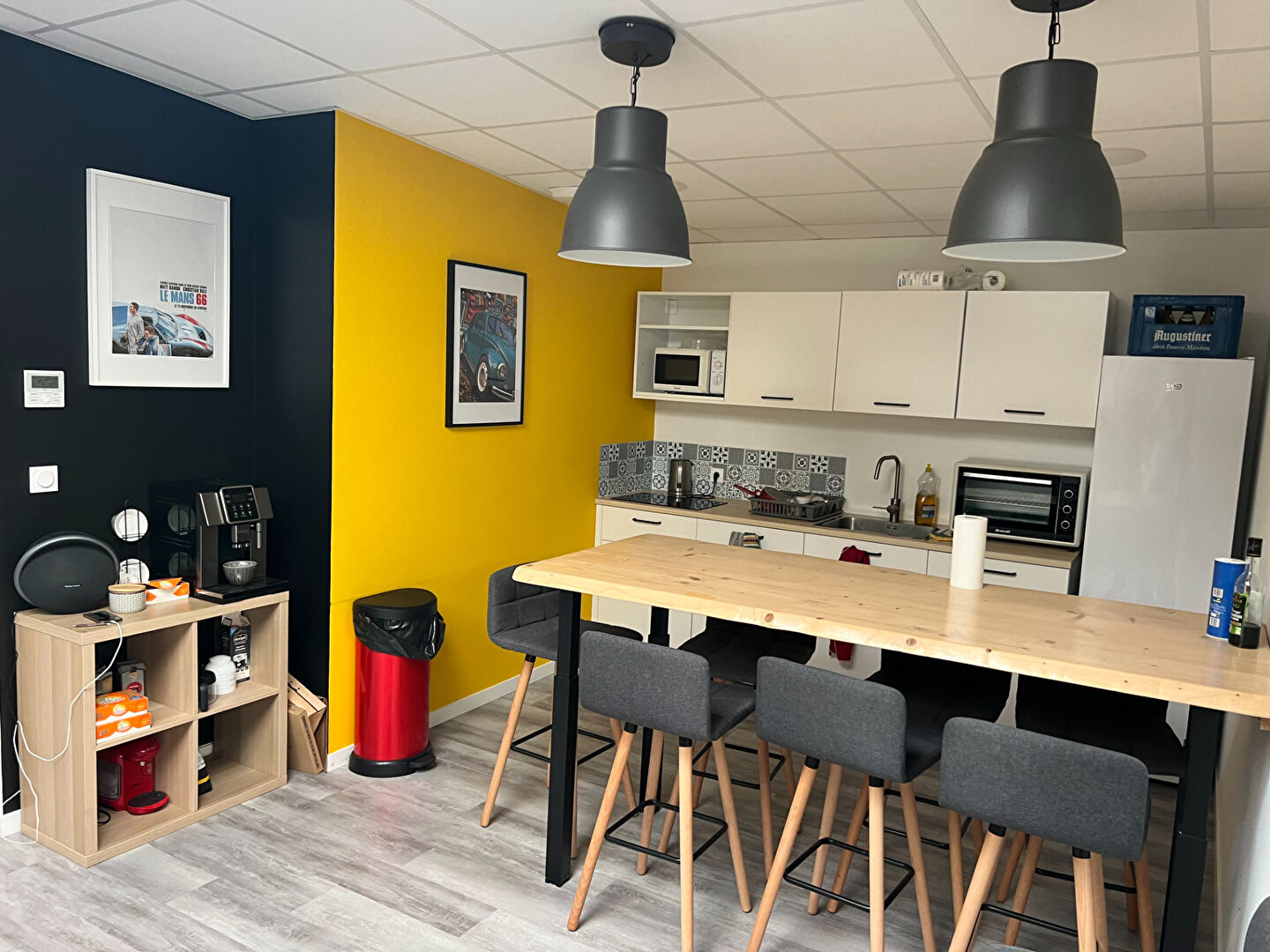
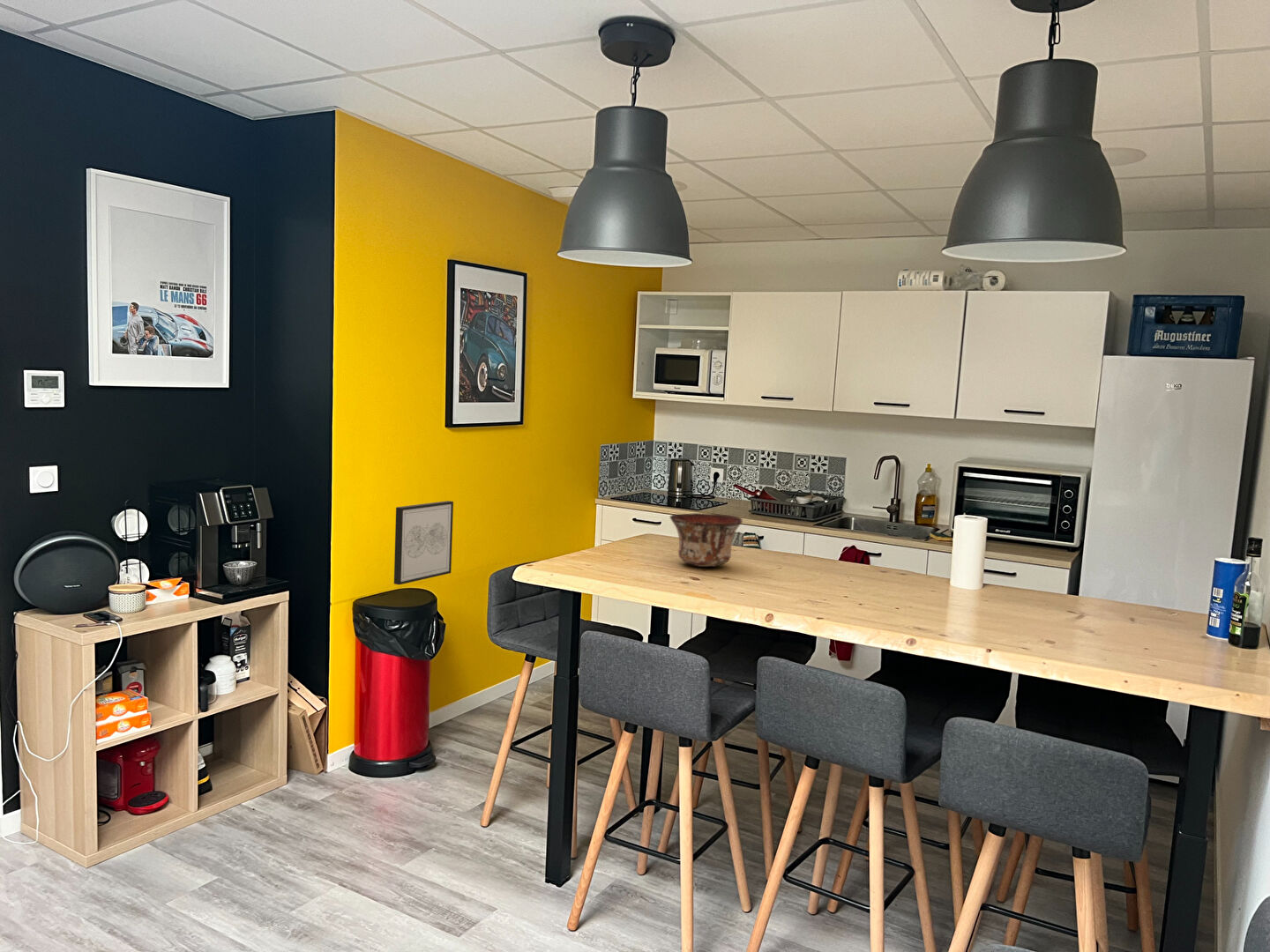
+ bowl [669,512,743,568]
+ wall art [393,500,454,585]
